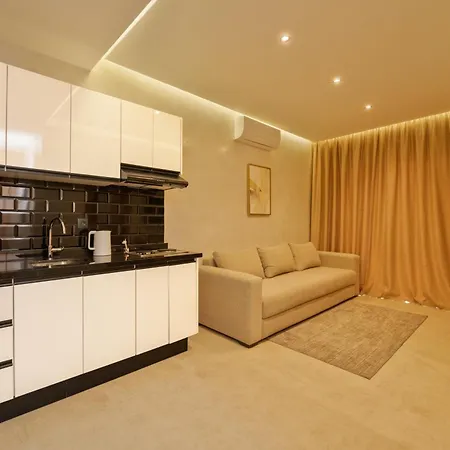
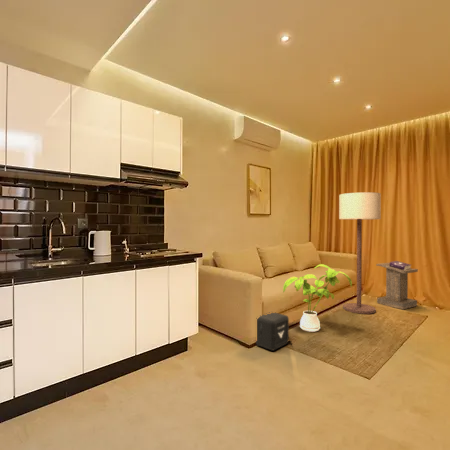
+ floor lamp [338,191,382,315]
+ air purifier [255,312,290,352]
+ house plant [282,263,353,333]
+ lectern [375,260,419,310]
